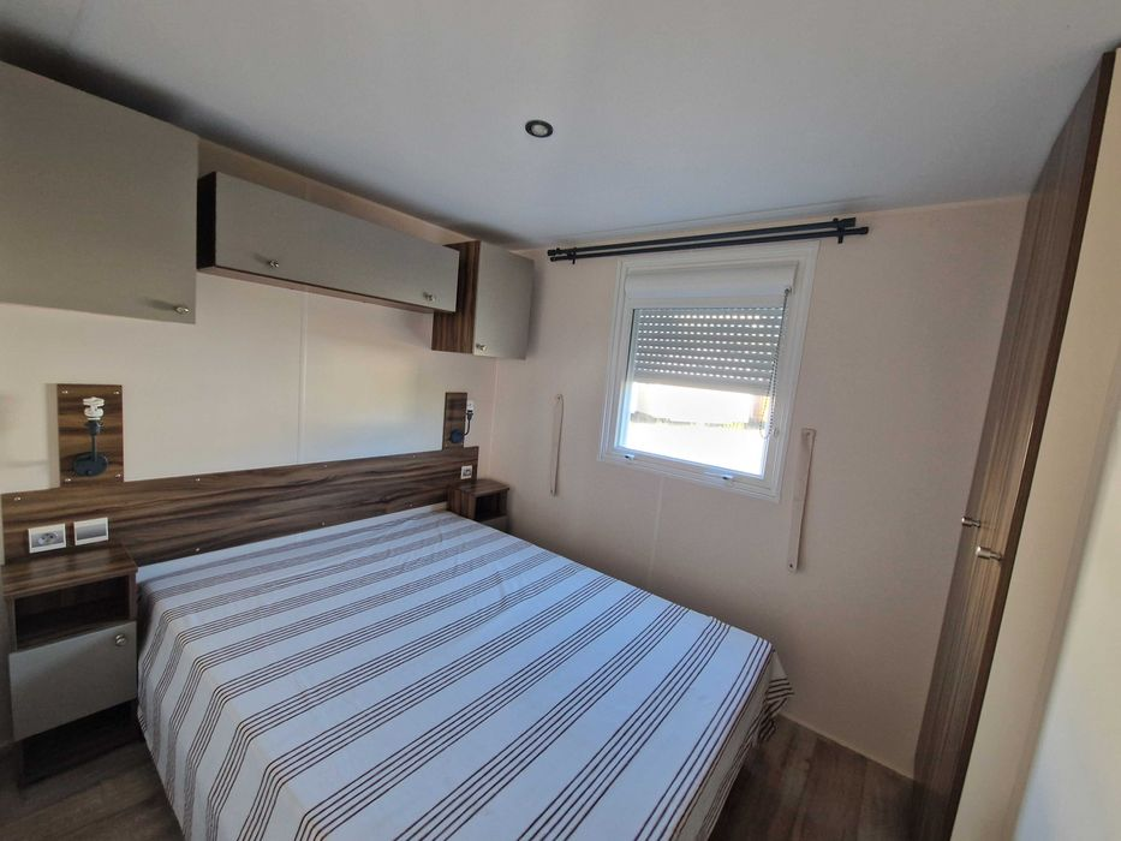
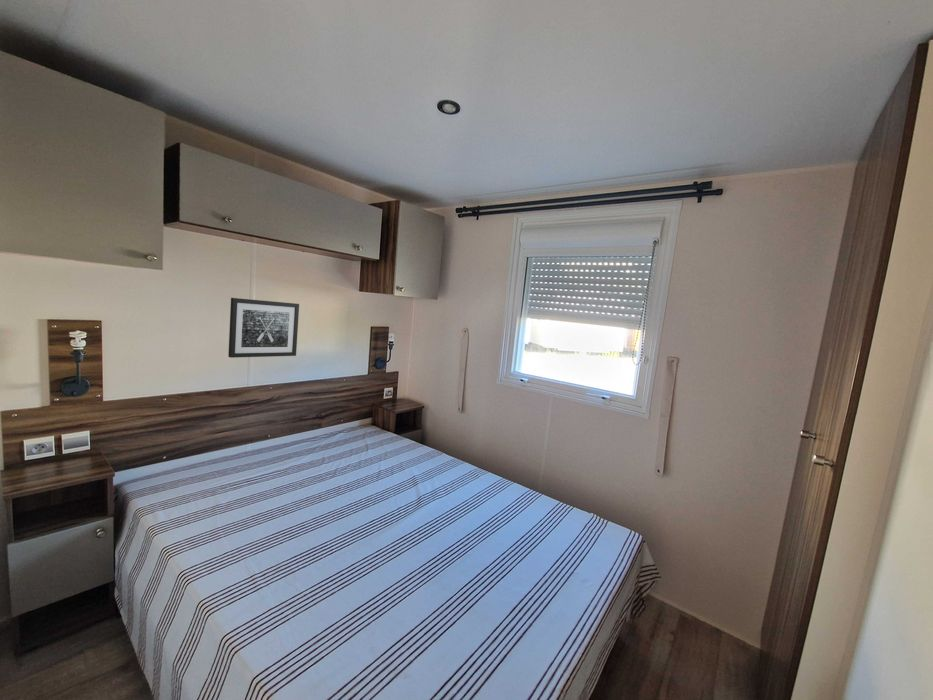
+ wall art [227,297,300,359]
